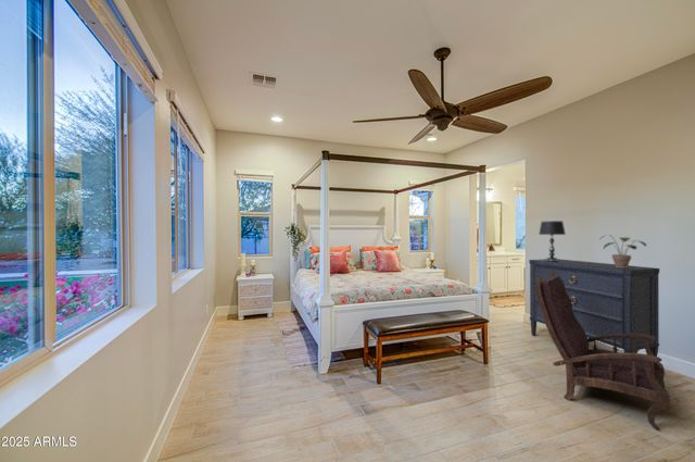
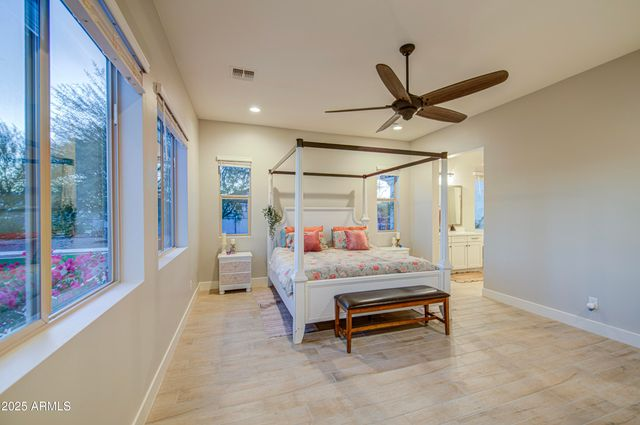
- potted plant [598,234,647,267]
- table lamp [538,220,567,261]
- armchair [535,271,671,432]
- dresser [528,258,660,357]
